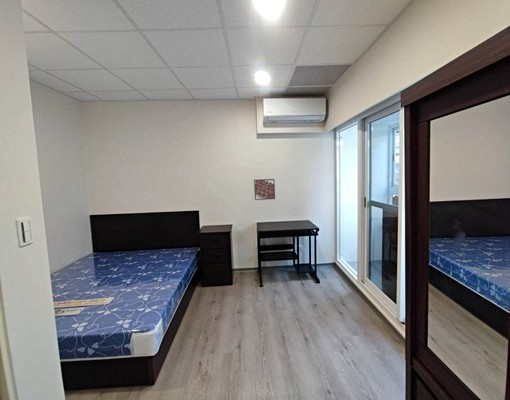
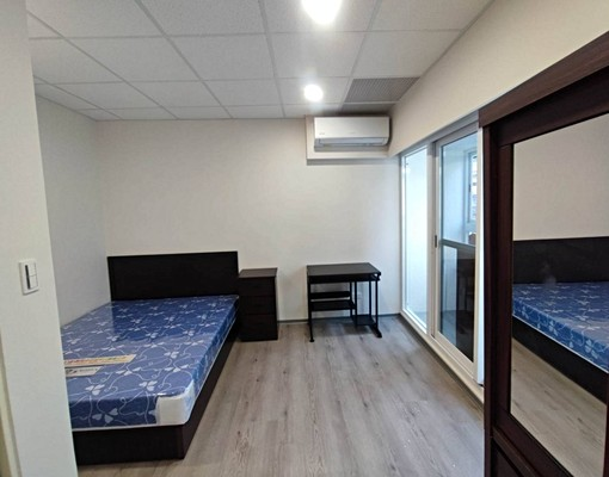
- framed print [253,178,276,201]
